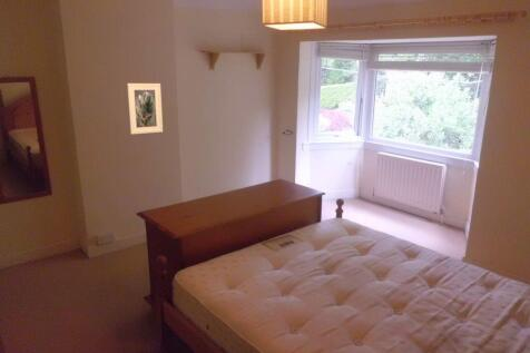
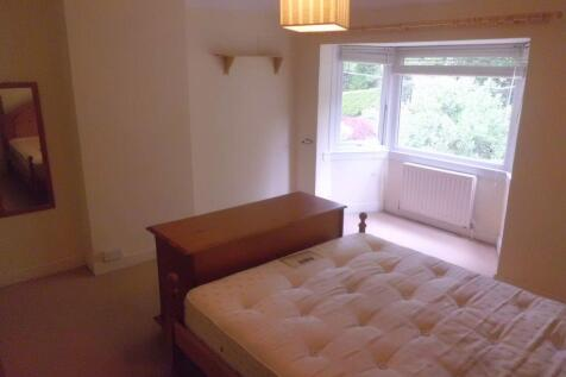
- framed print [126,82,164,136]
